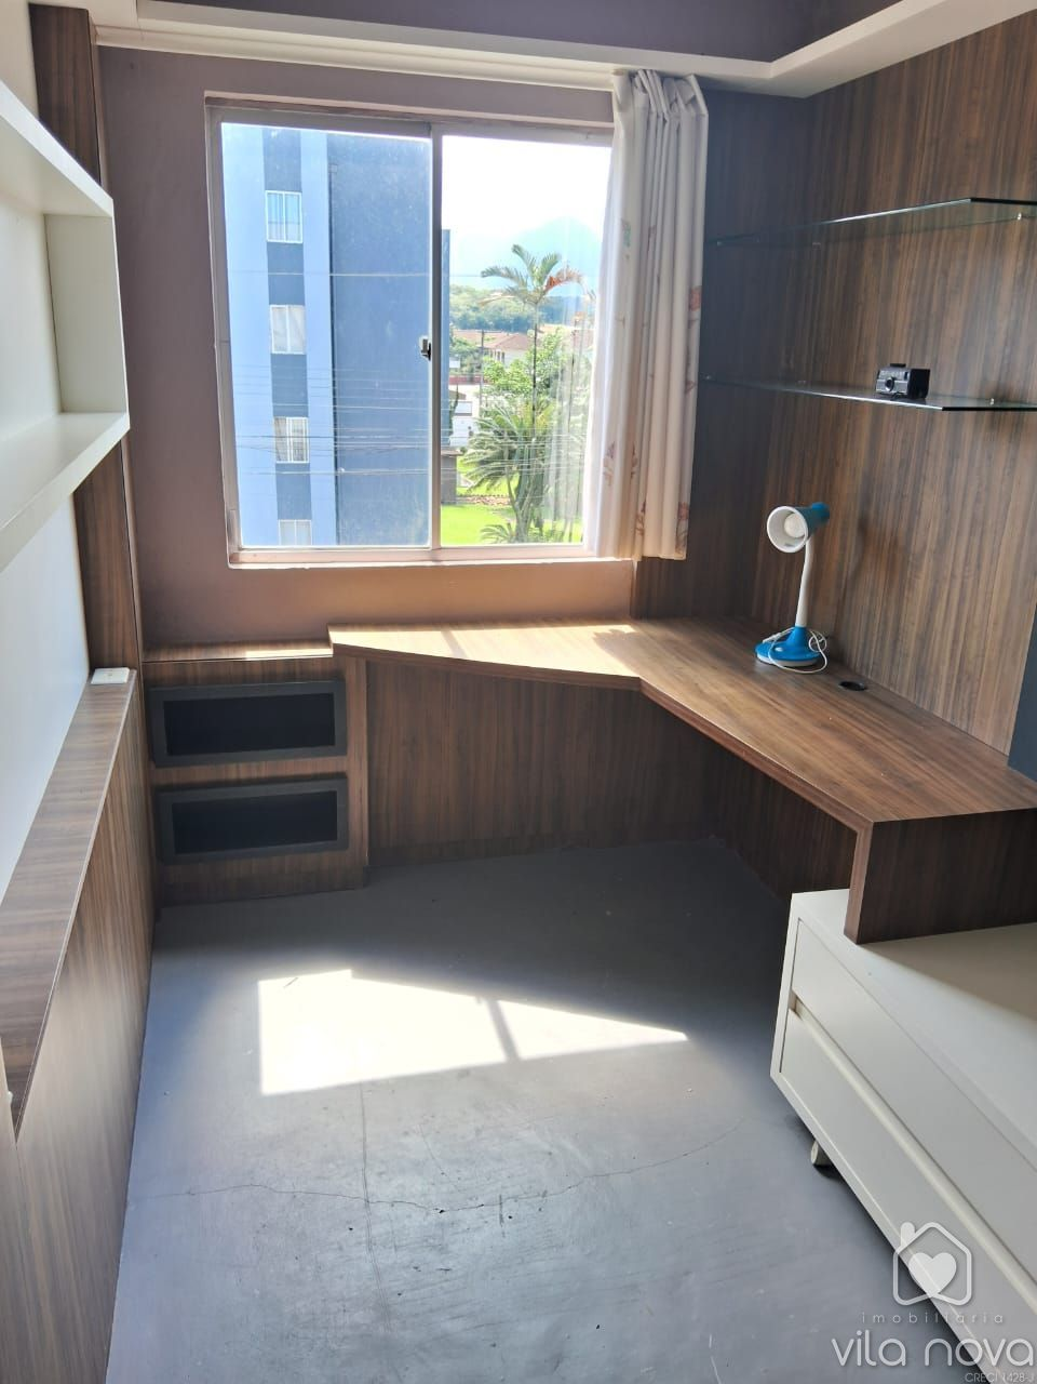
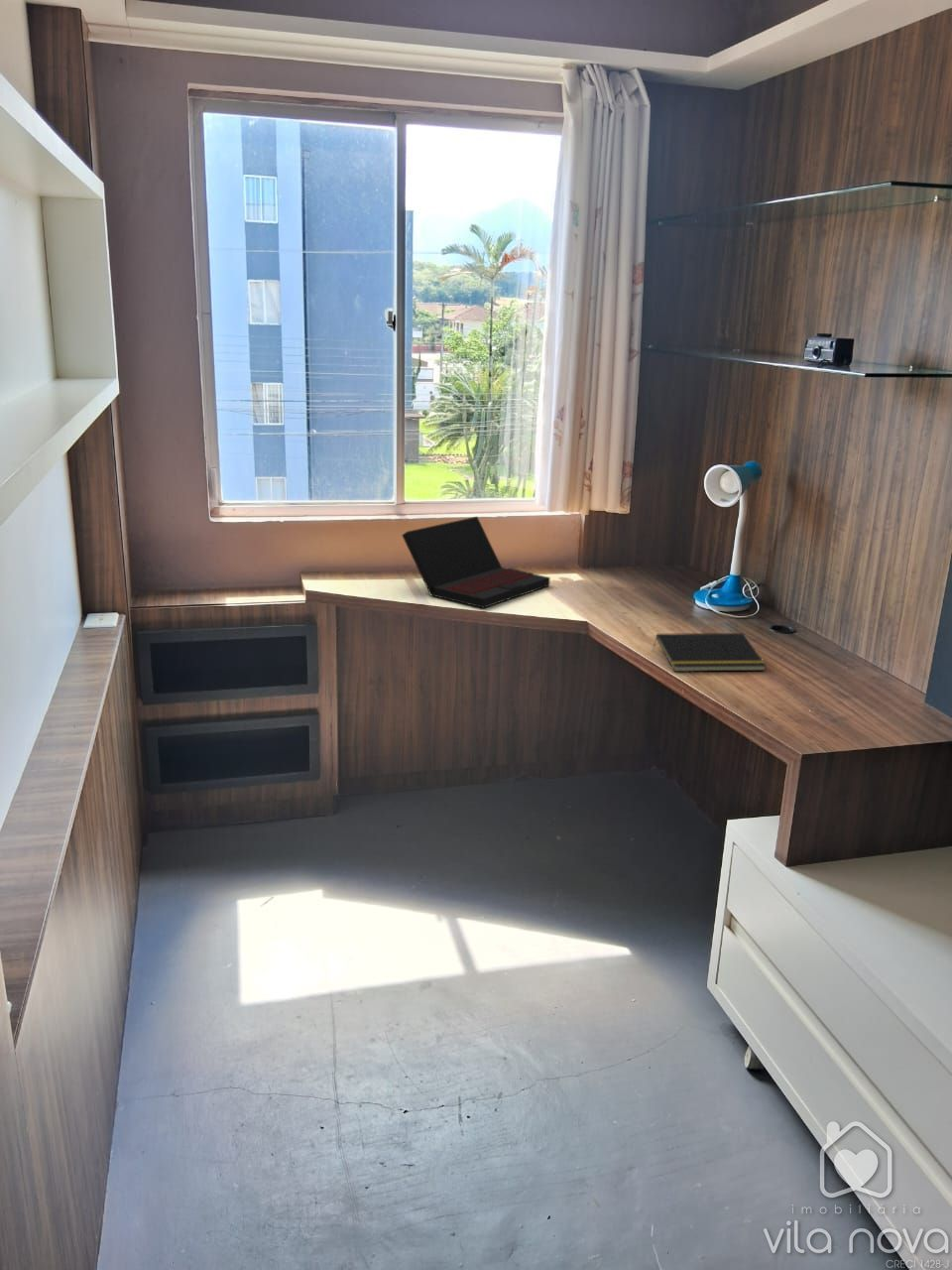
+ laptop [401,516,551,609]
+ notepad [652,632,767,673]
